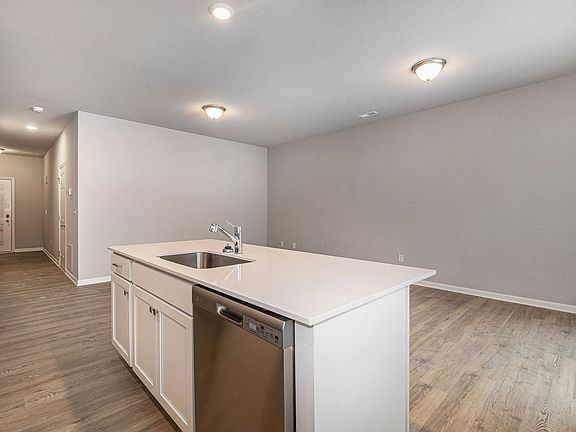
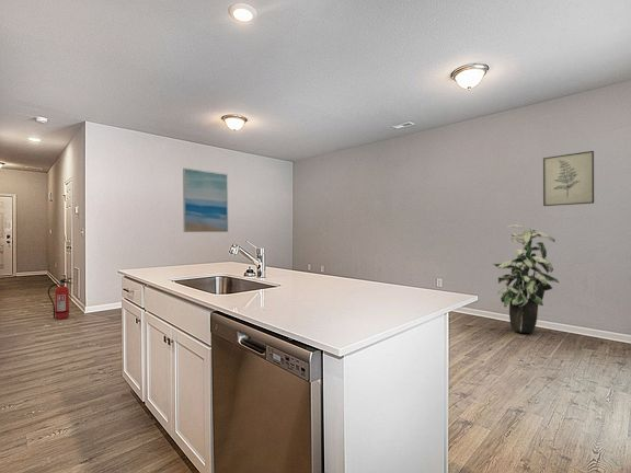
+ fire extinguisher [47,277,74,320]
+ indoor plant [492,223,560,334]
+ wall art [182,168,229,233]
+ wall art [542,150,595,207]
